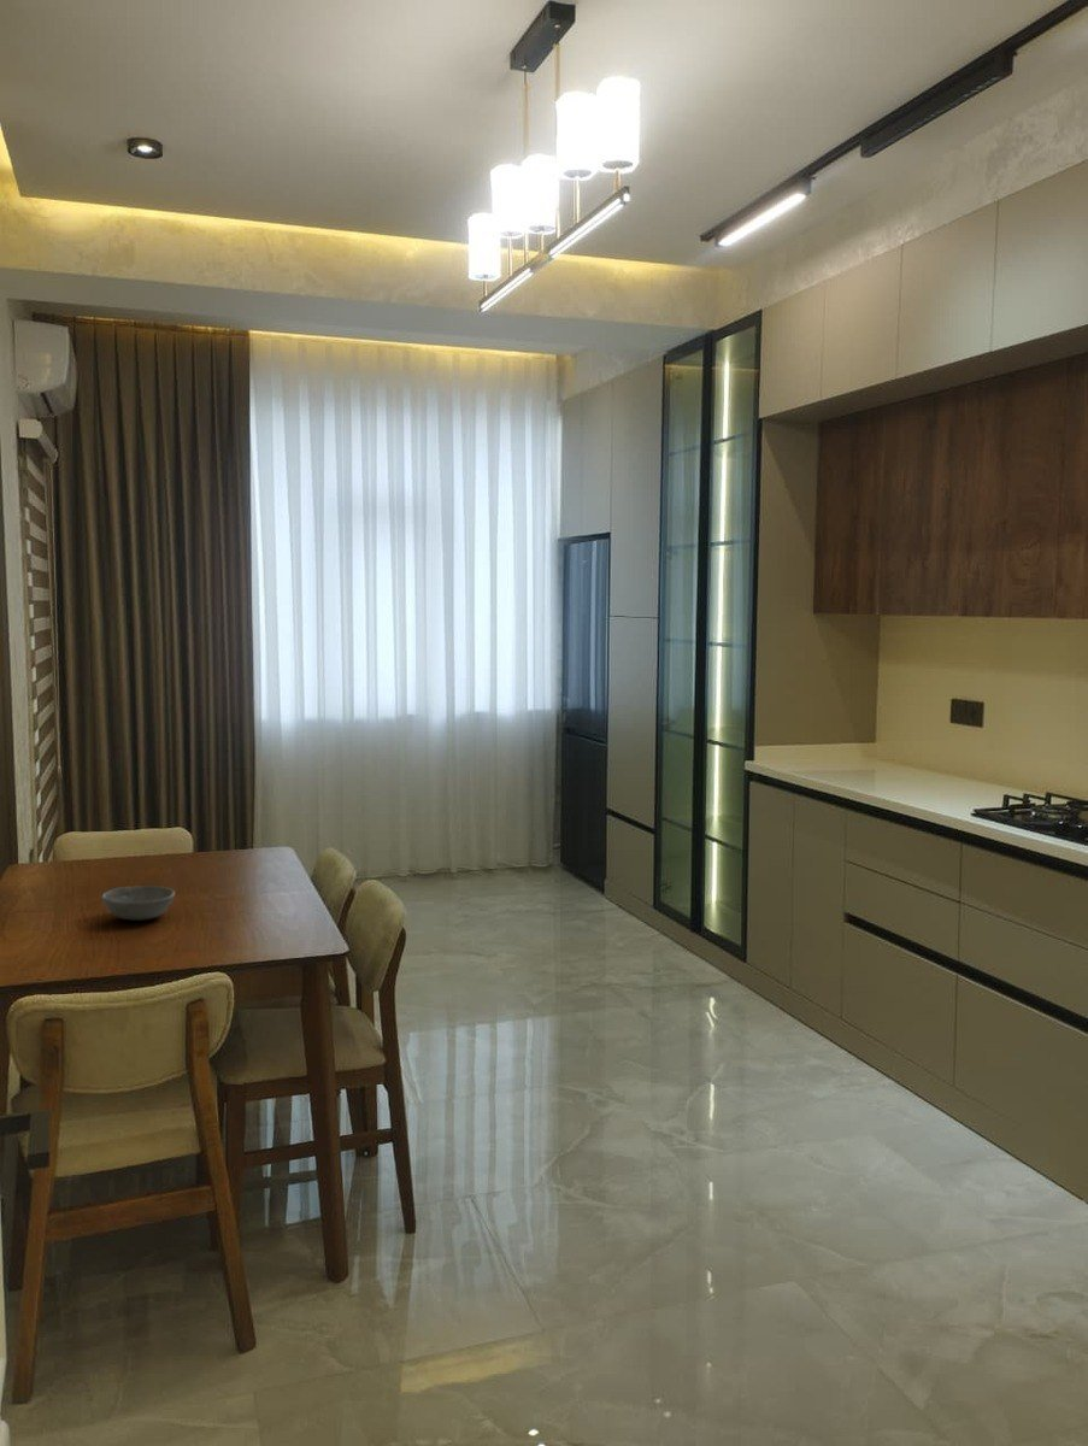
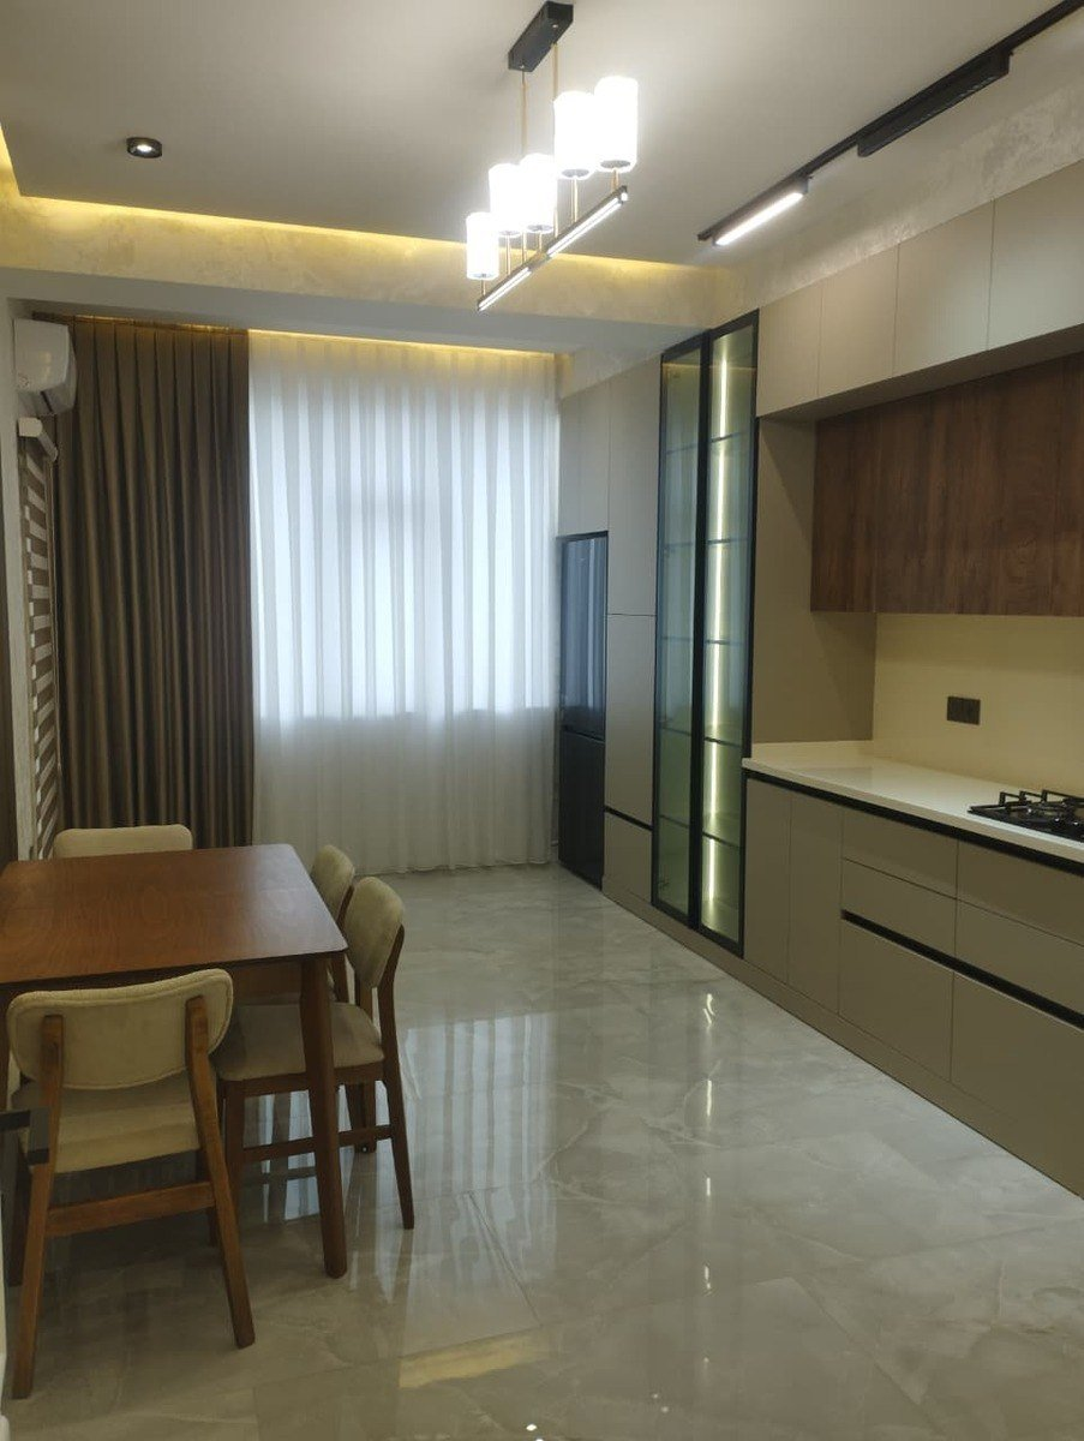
- soup bowl [100,884,176,922]
